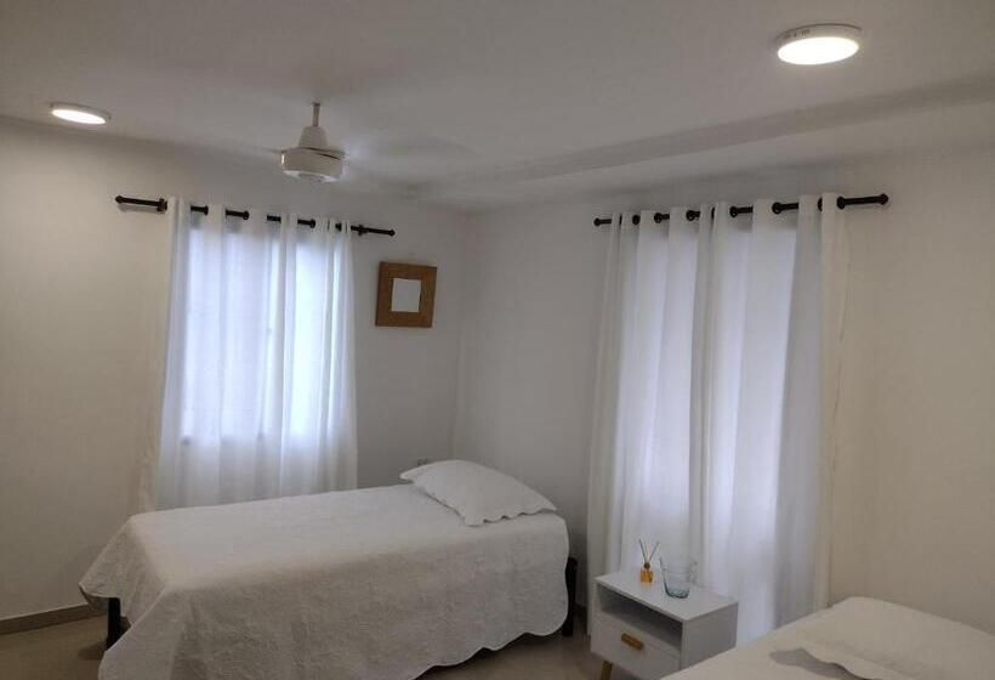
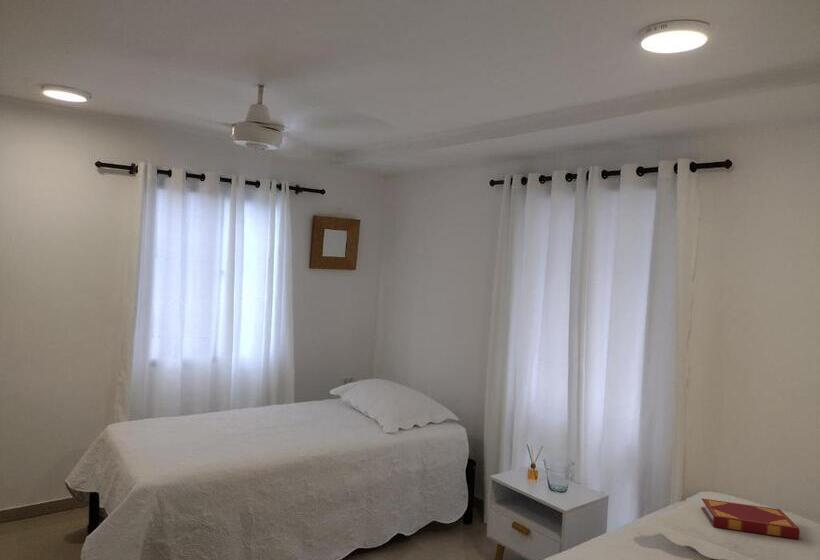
+ hardback book [700,497,801,540]
